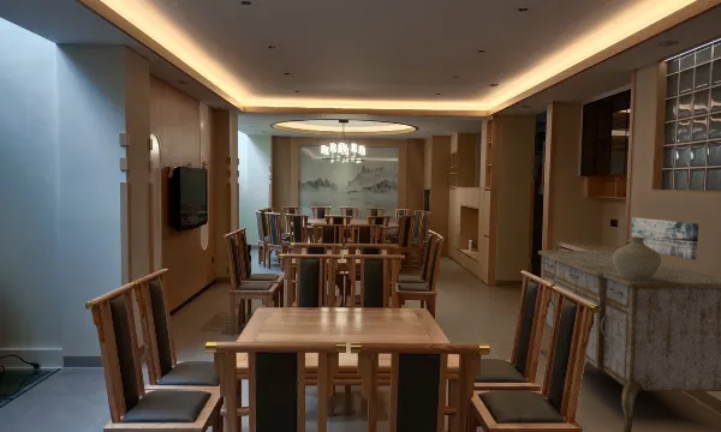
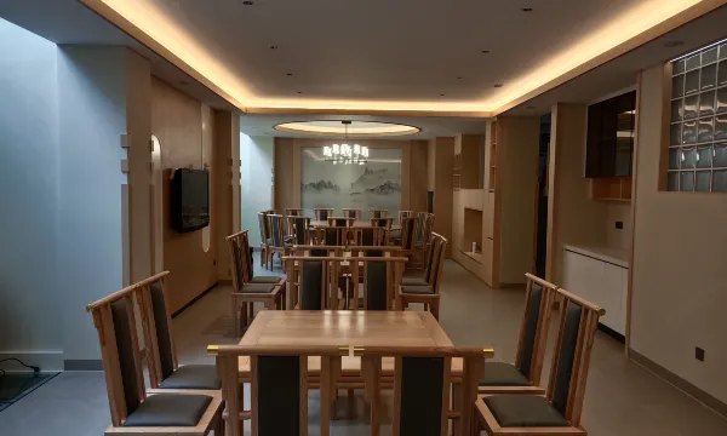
- ceramic jug [613,236,662,281]
- wall art [630,216,699,260]
- sideboard [537,250,721,432]
